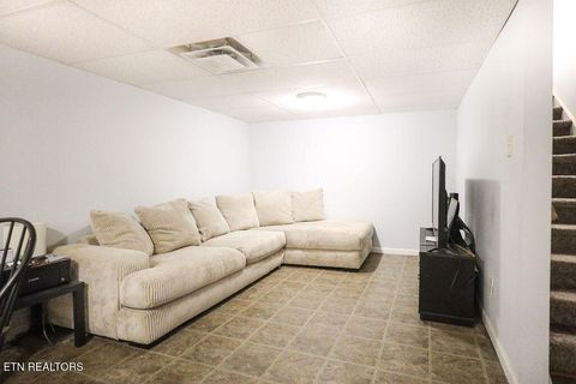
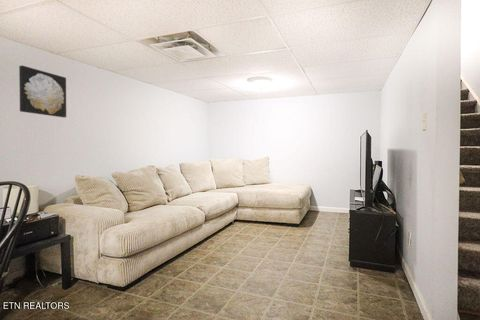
+ wall art [18,65,67,118]
